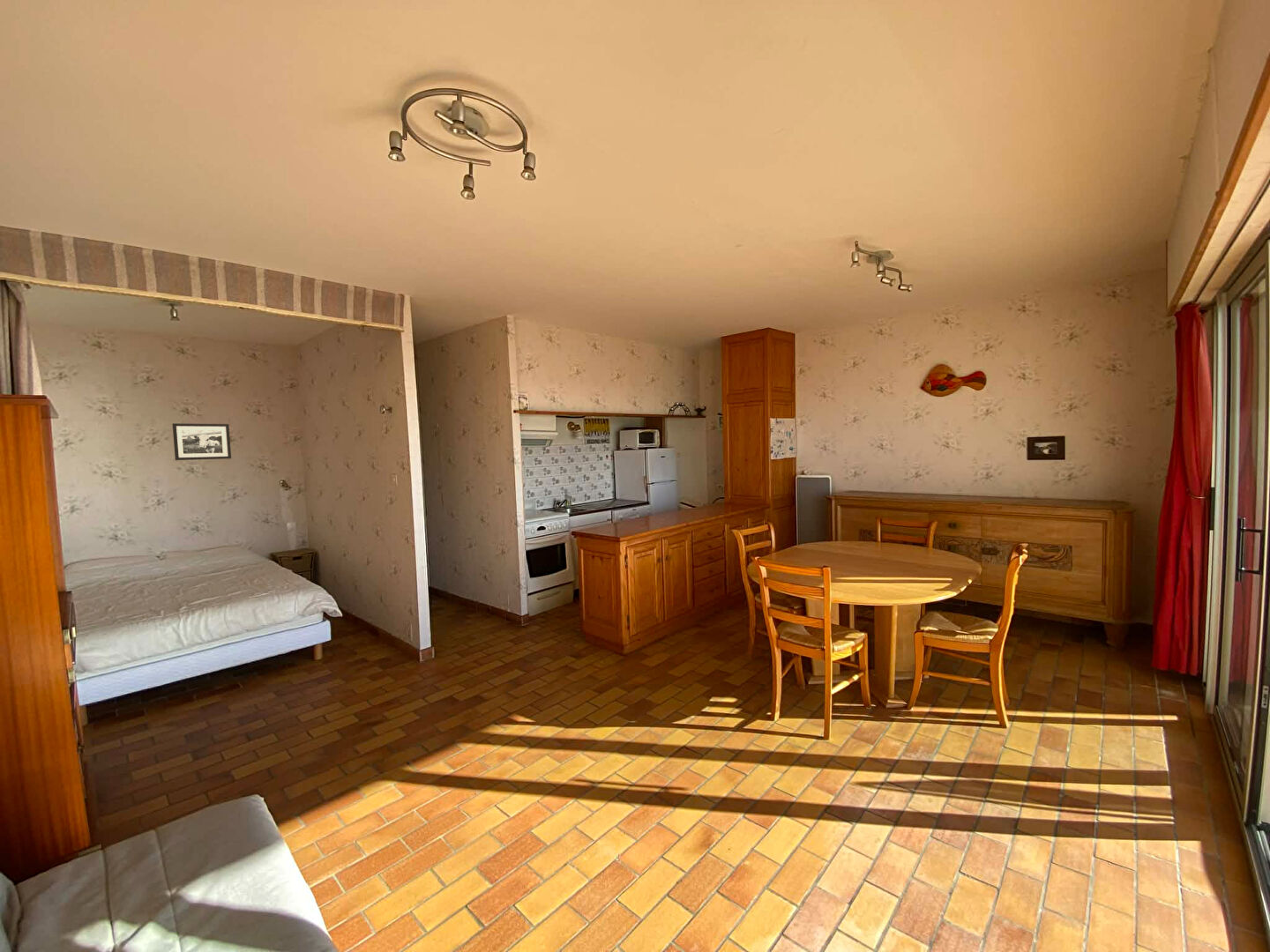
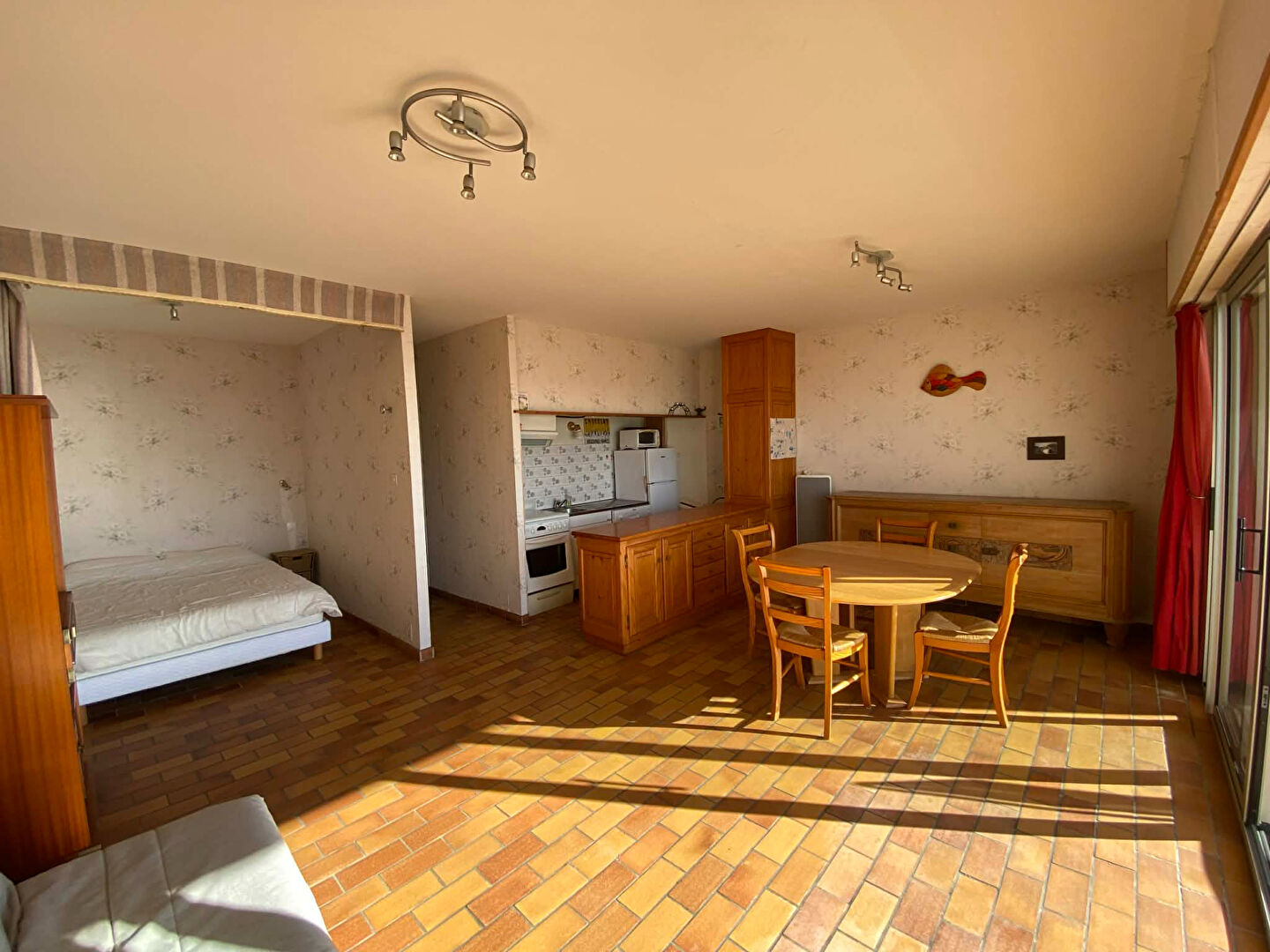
- picture frame [172,422,232,461]
